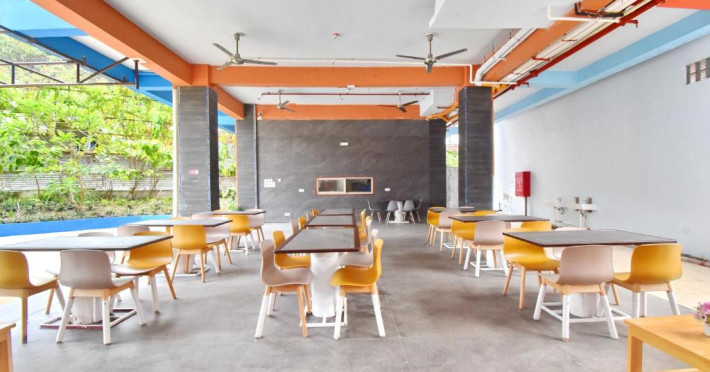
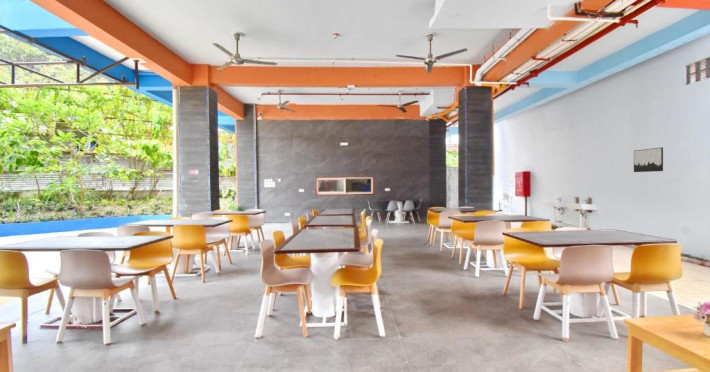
+ wall art [633,146,664,173]
